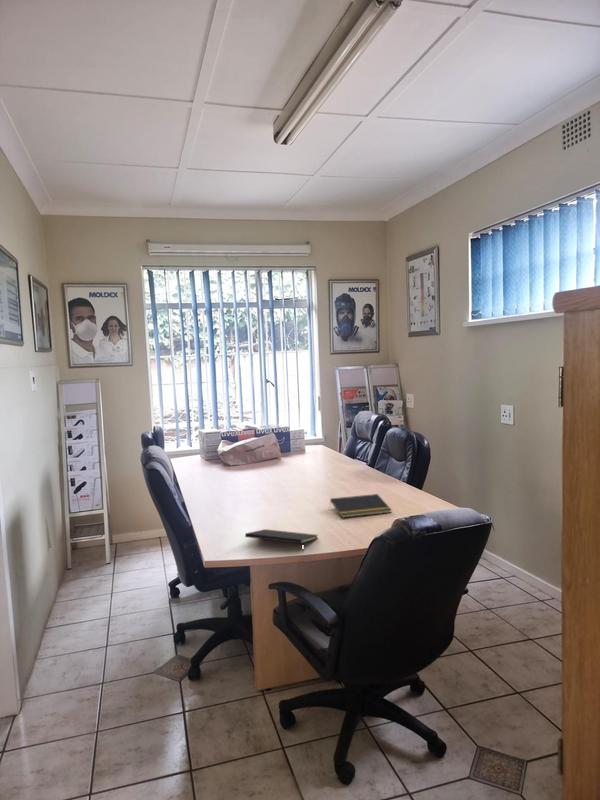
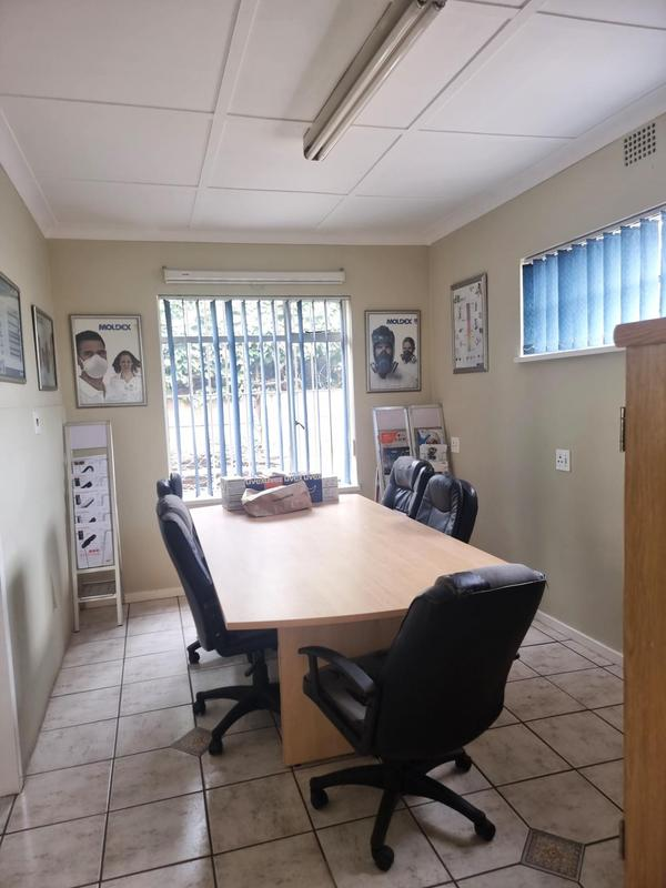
- notepad [244,528,319,553]
- notepad [328,493,393,519]
